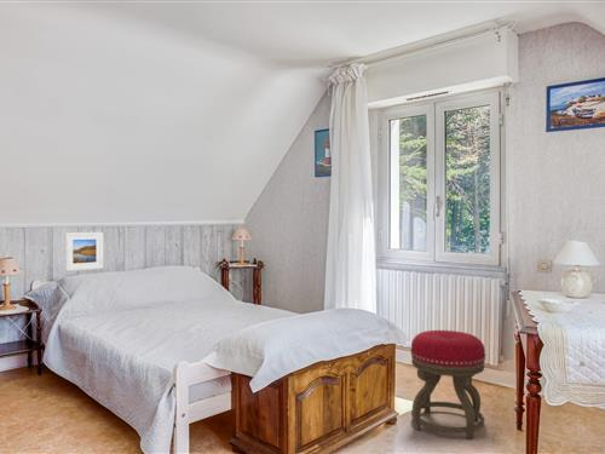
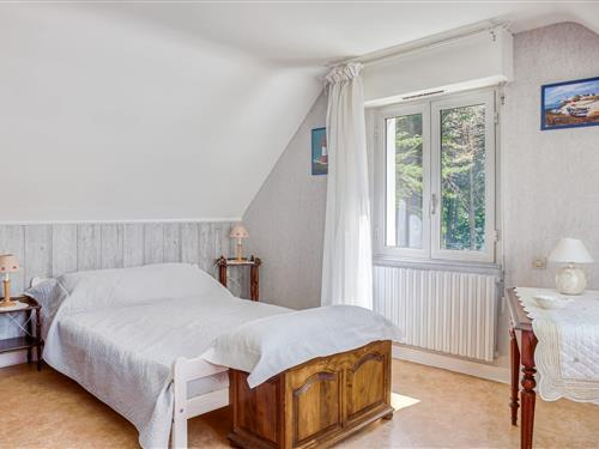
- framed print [64,231,104,272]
- stool [410,329,486,441]
